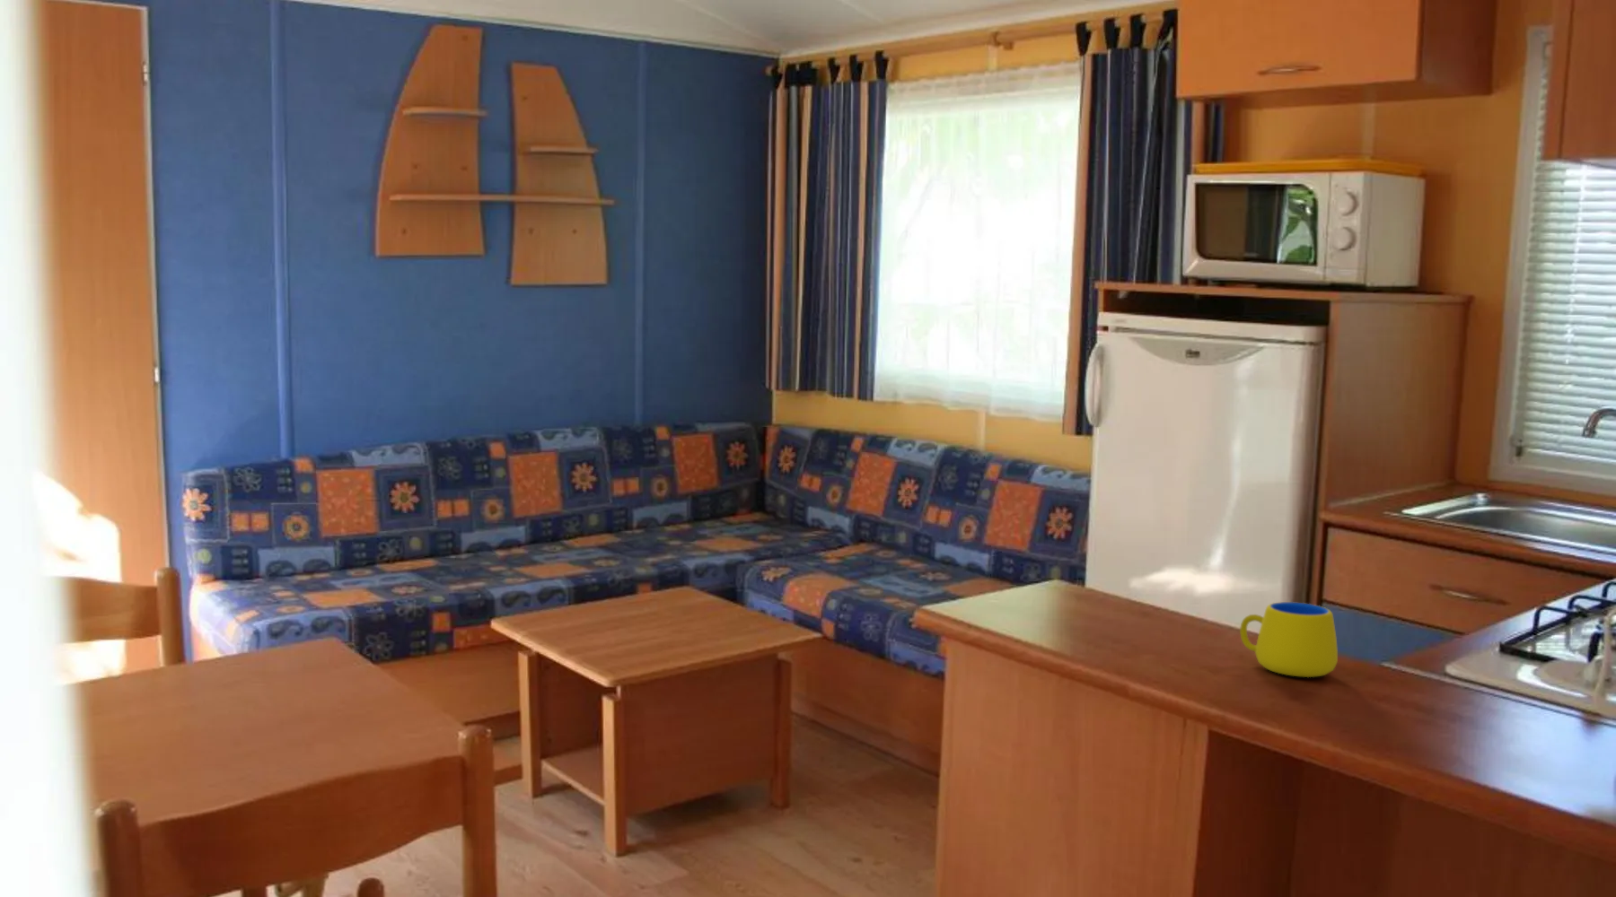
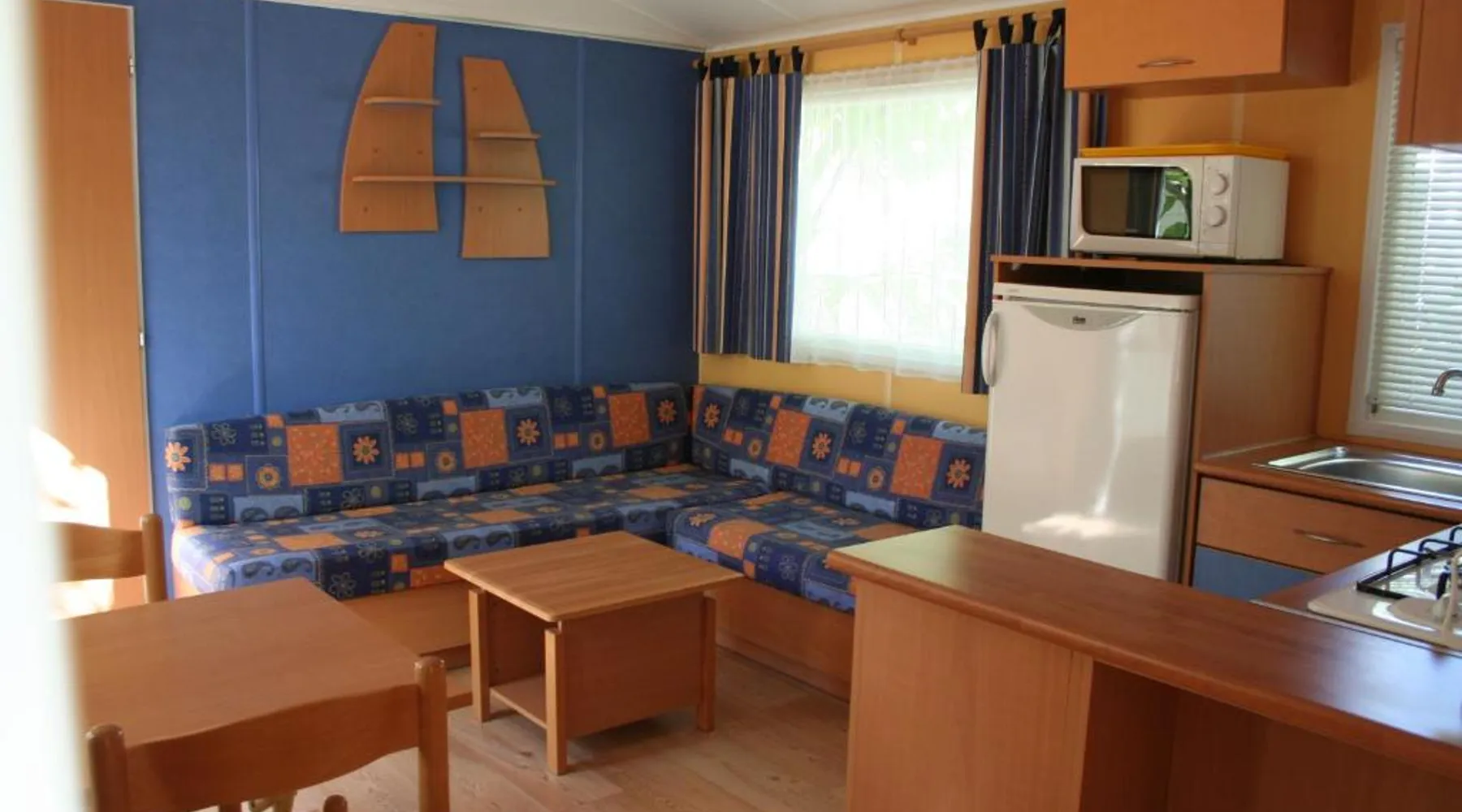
- mug [1239,601,1339,678]
